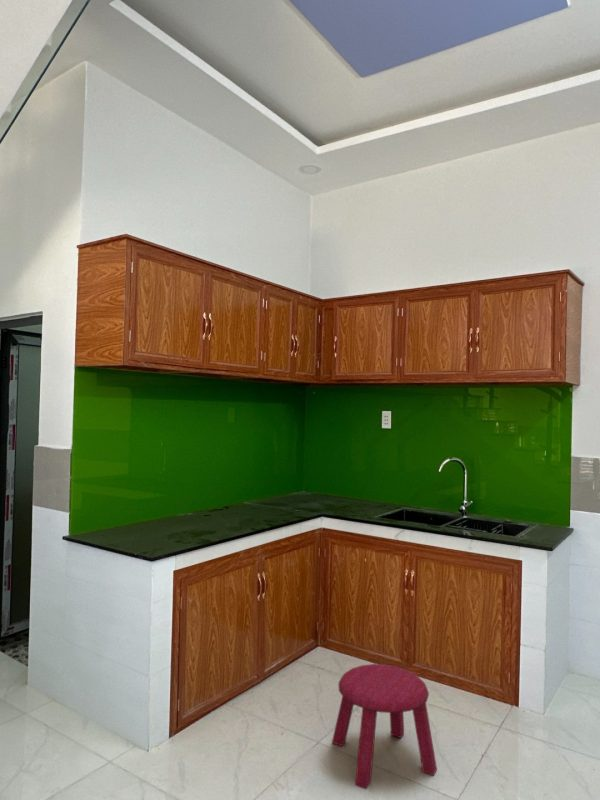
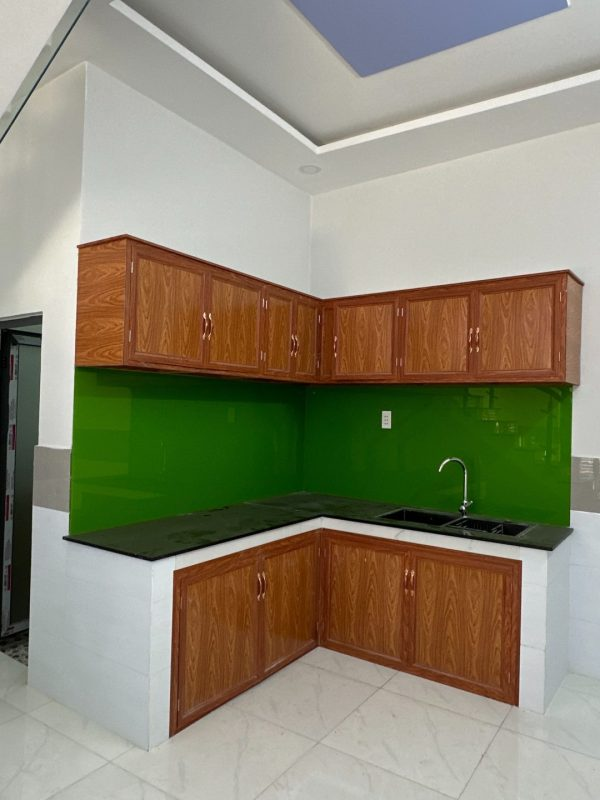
- stool [331,663,438,790]
